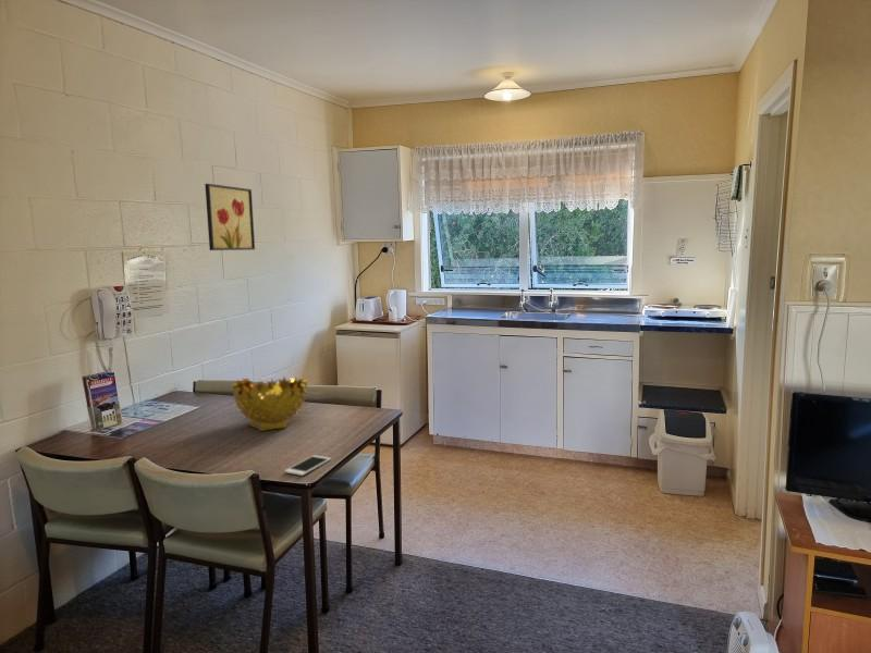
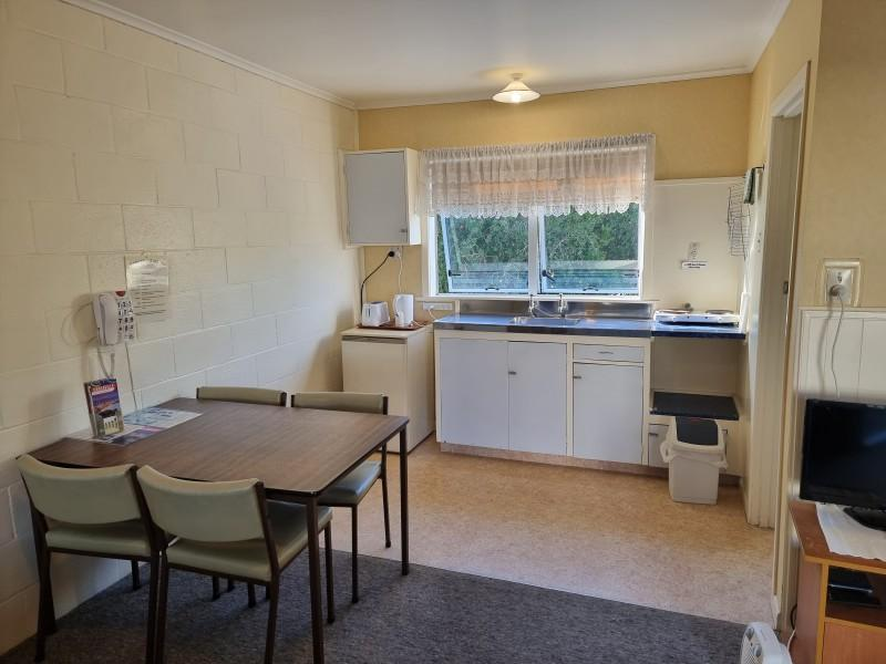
- cell phone [284,454,332,477]
- decorative bowl [232,375,308,432]
- wall art [204,183,256,251]
